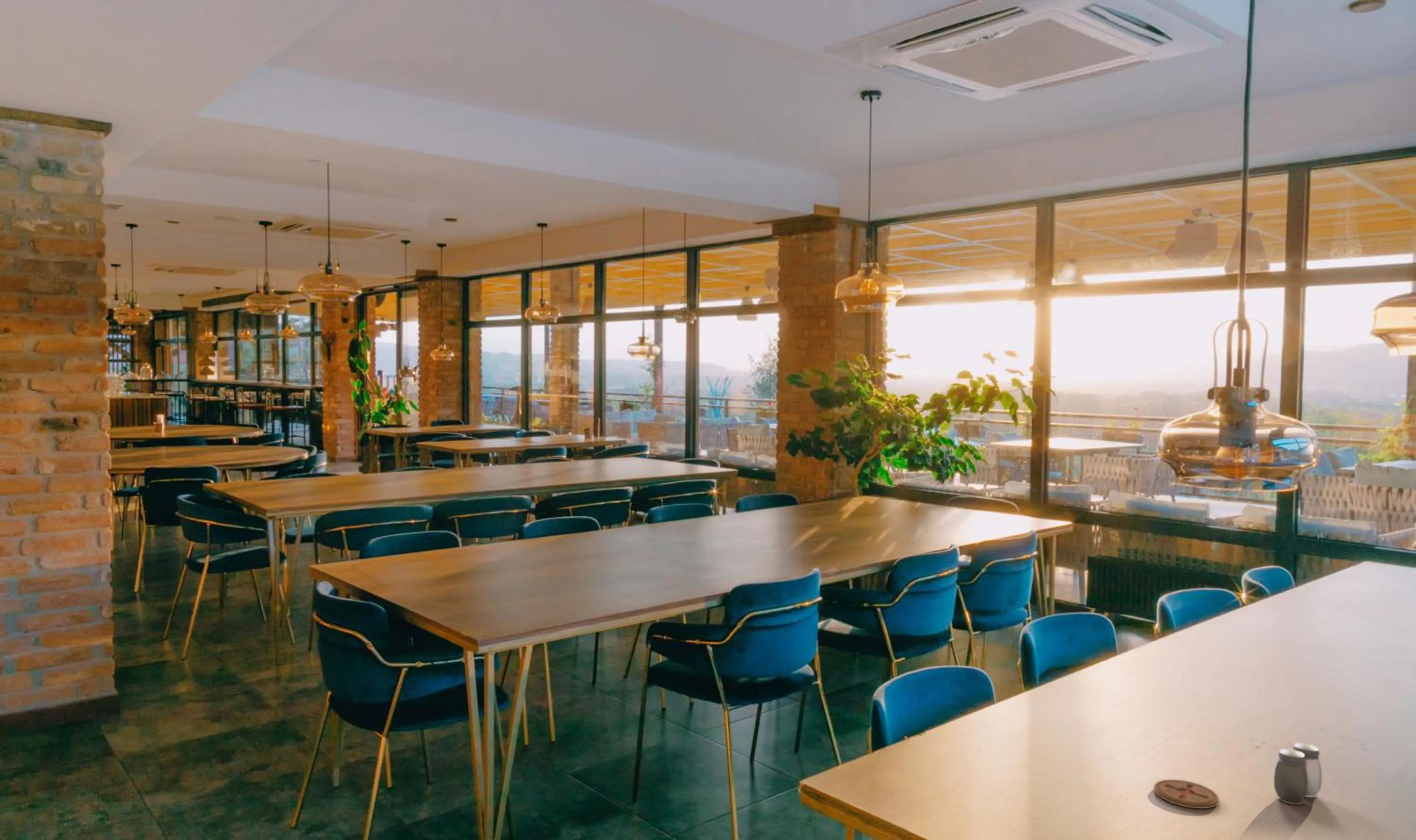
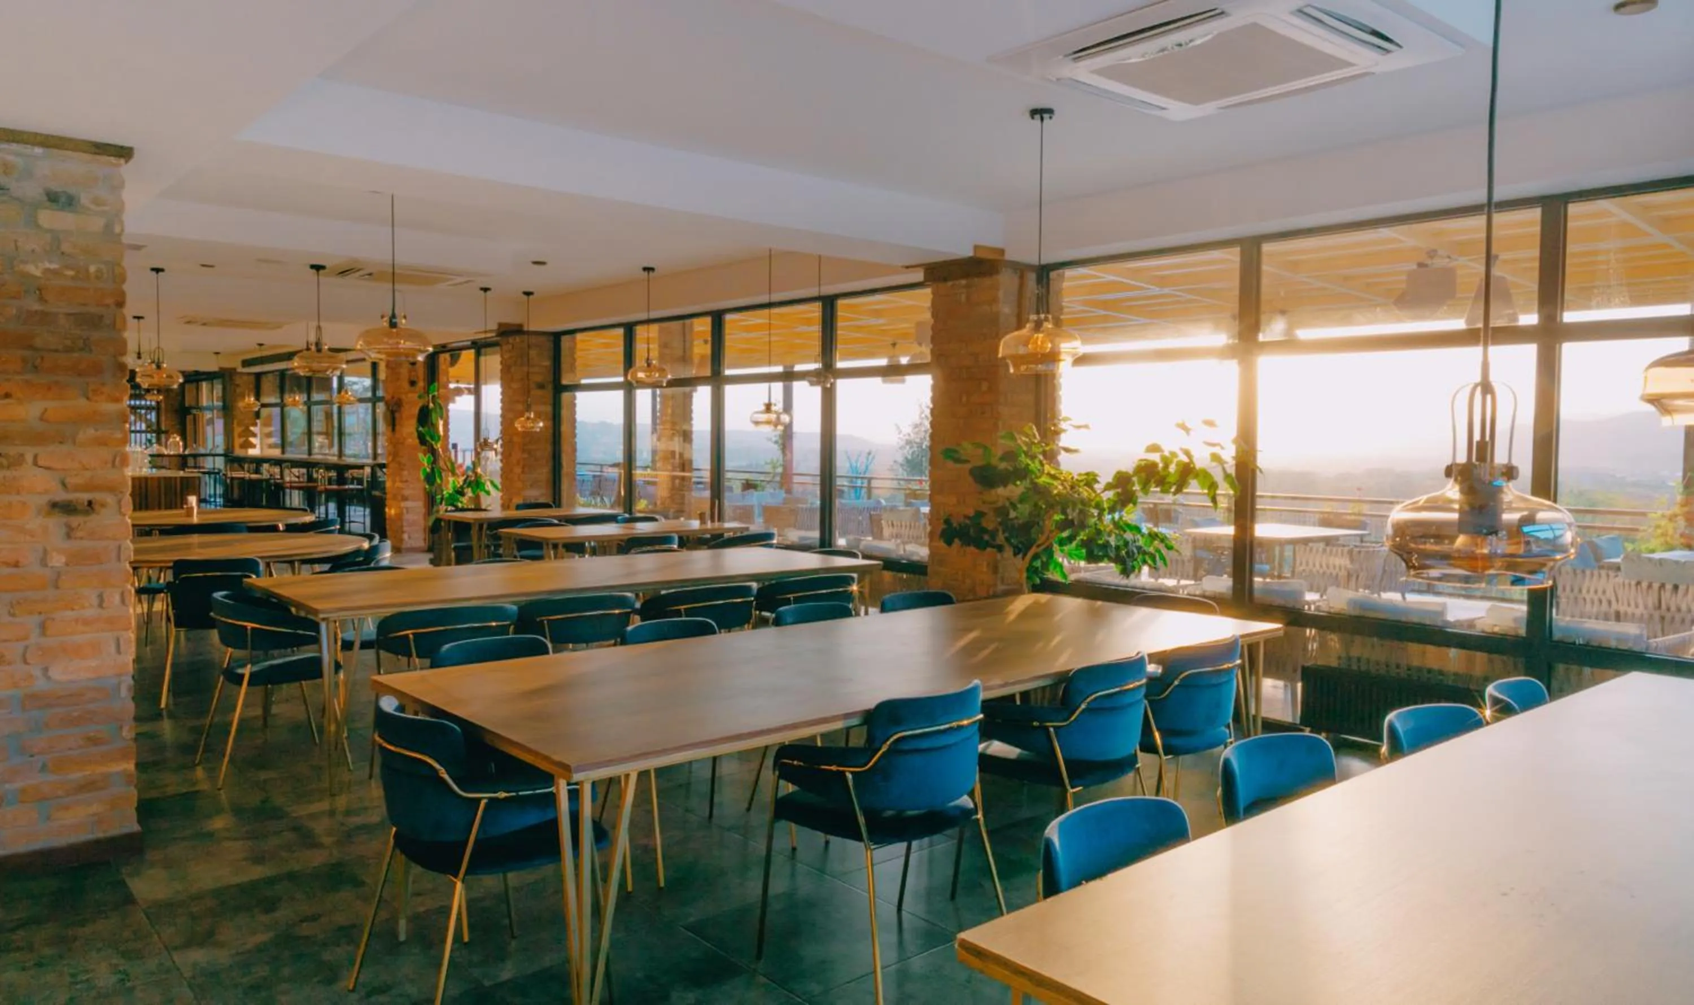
- coaster [1154,779,1220,809]
- salt and pepper shaker [1273,742,1322,805]
